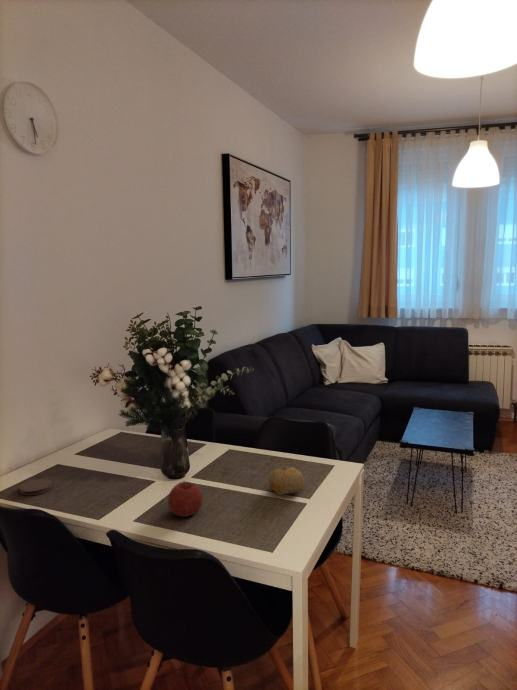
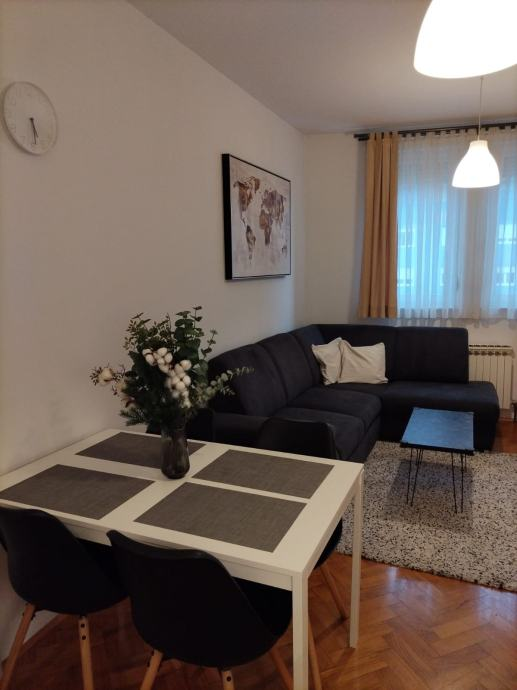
- coaster [19,478,53,496]
- fruit [167,479,204,518]
- fruit [267,466,305,496]
